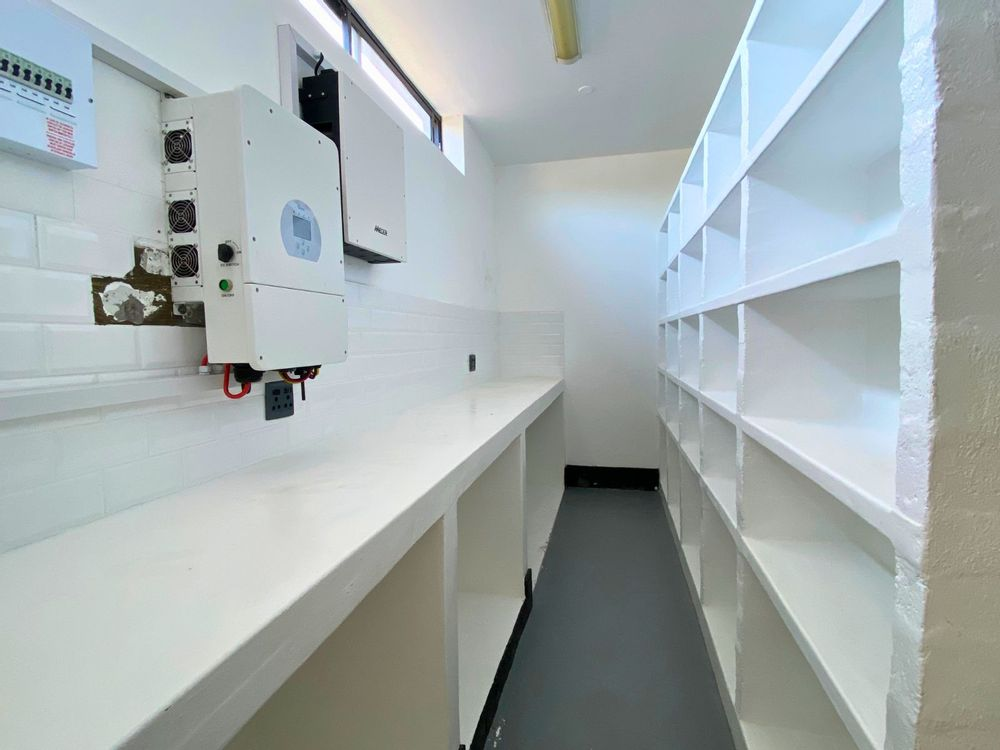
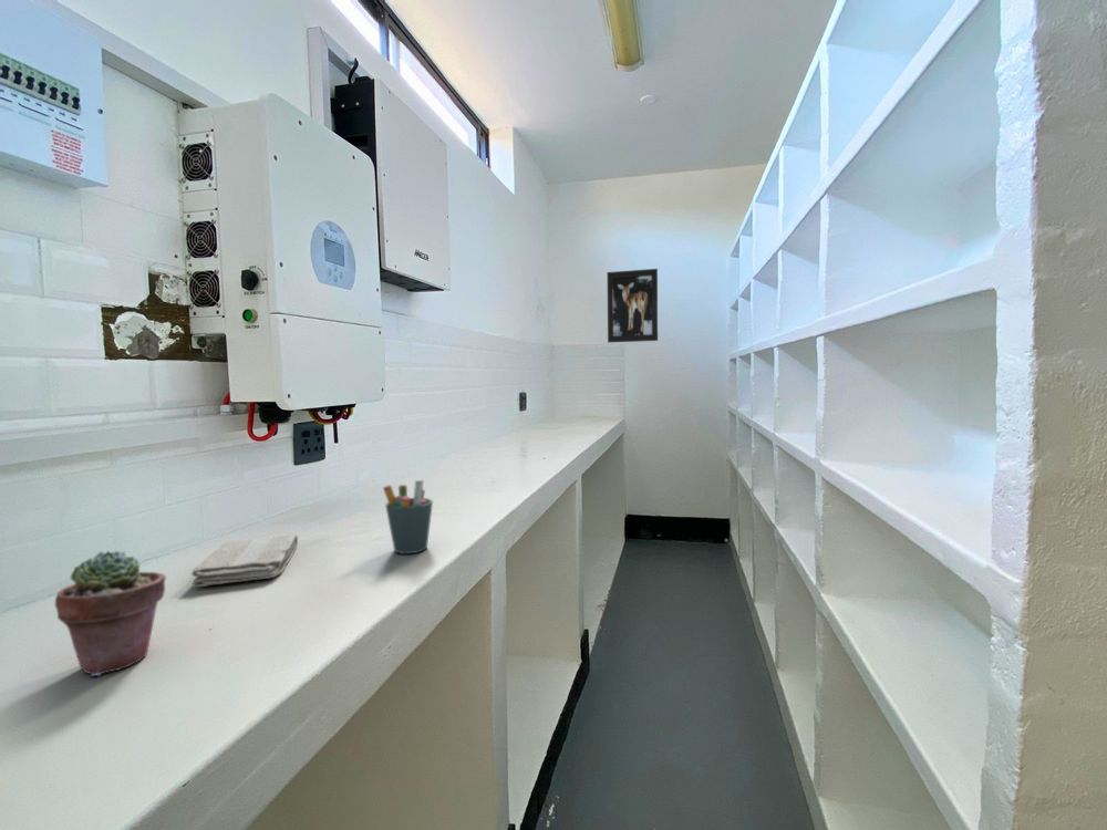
+ washcloth [190,533,299,588]
+ potted succulent [54,550,167,677]
+ pen holder [382,478,434,556]
+ wall art [606,268,659,344]
